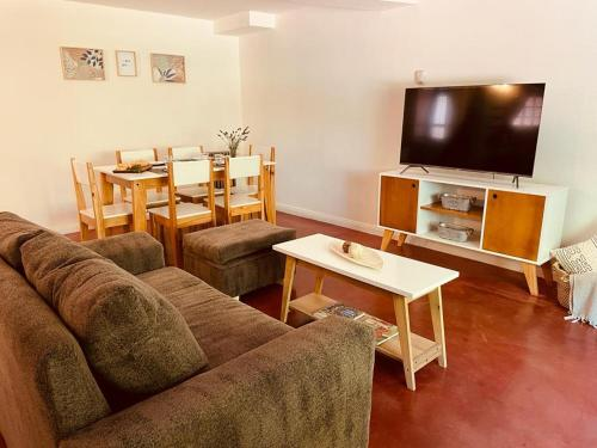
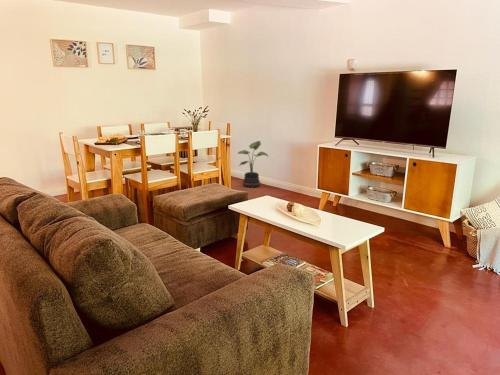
+ potted plant [236,140,269,189]
